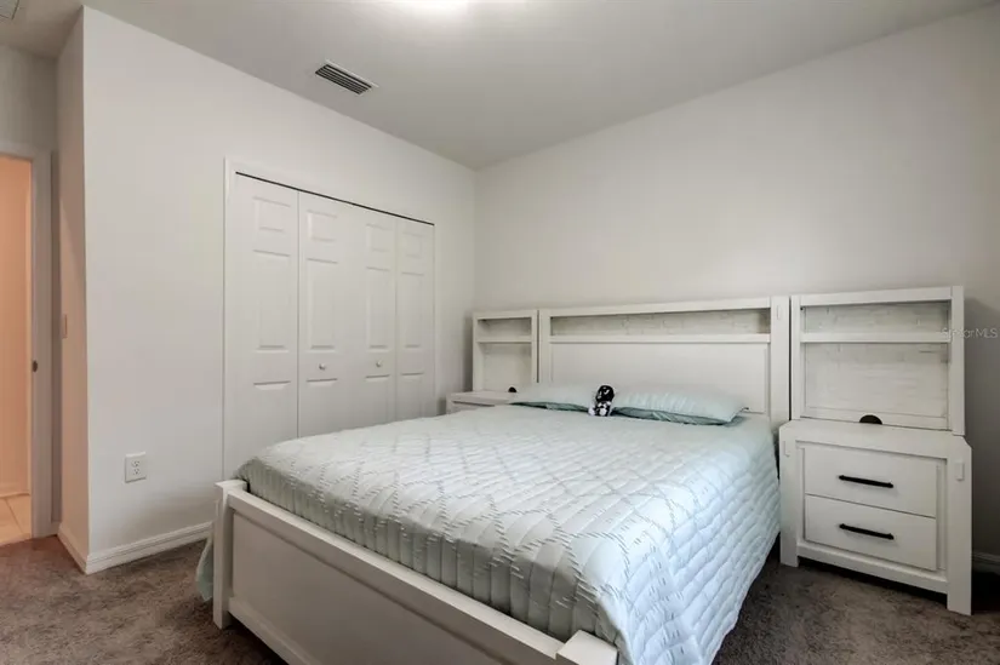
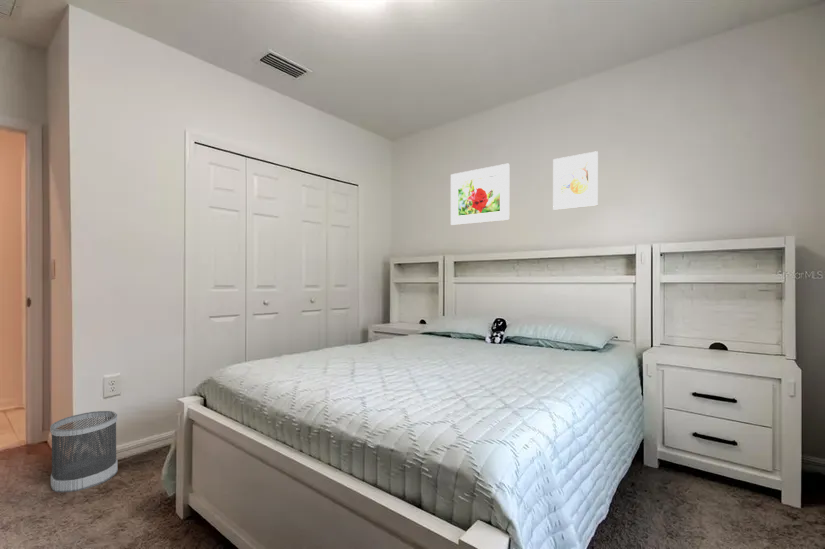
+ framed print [450,163,510,226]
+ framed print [552,150,599,211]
+ wastebasket [49,410,119,493]
